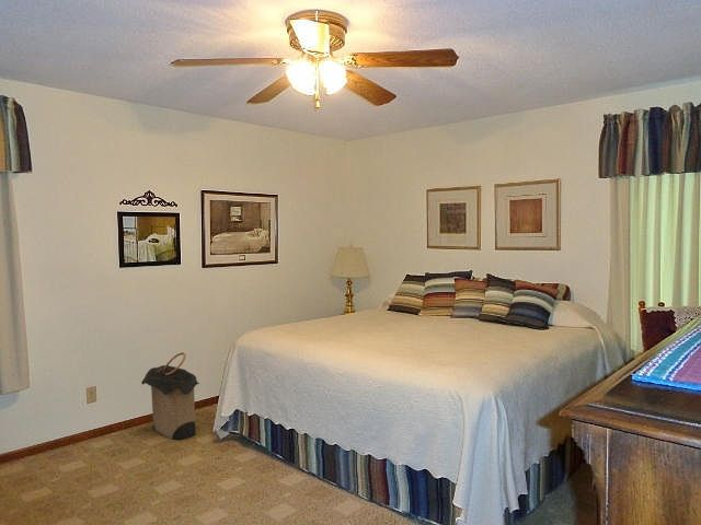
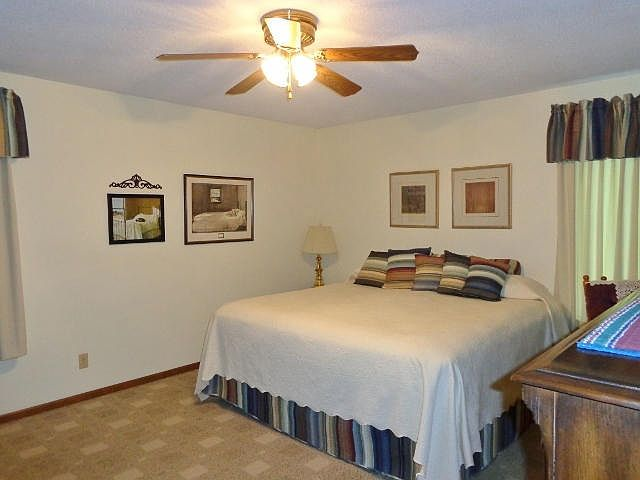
- laundry hamper [140,351,200,441]
